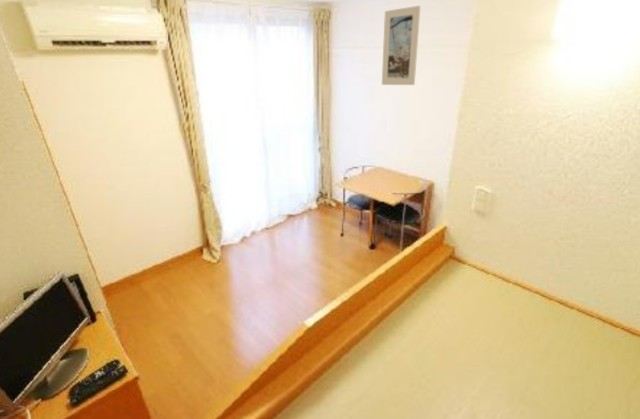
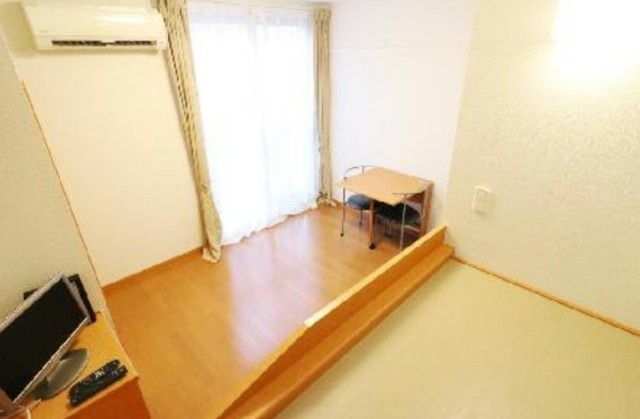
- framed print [381,5,422,86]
